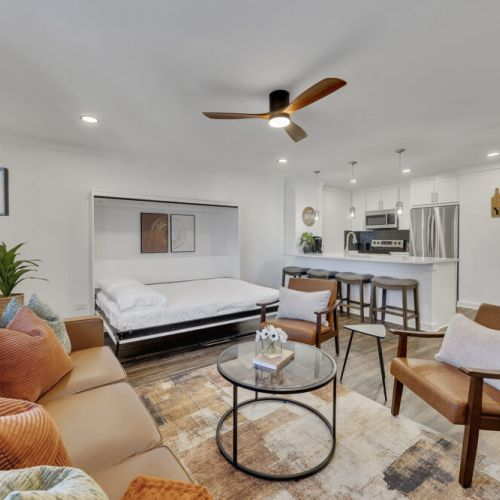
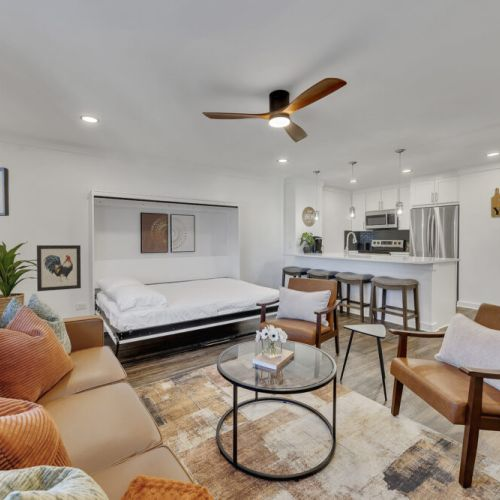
+ wall art [36,244,82,292]
